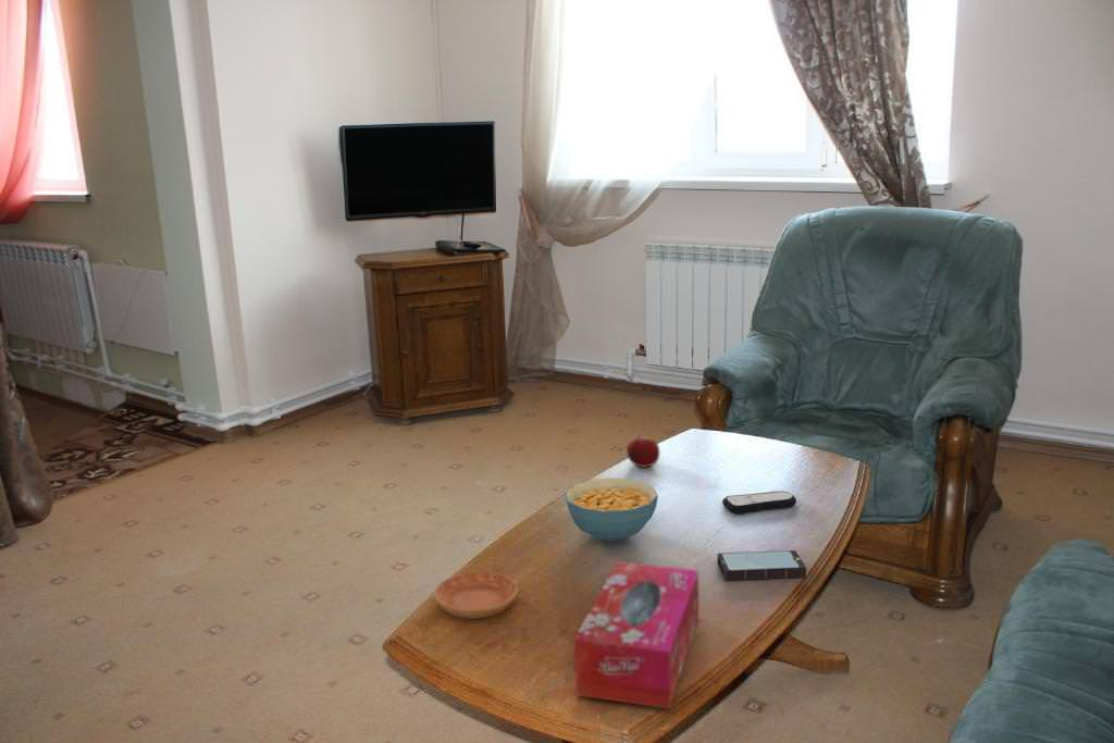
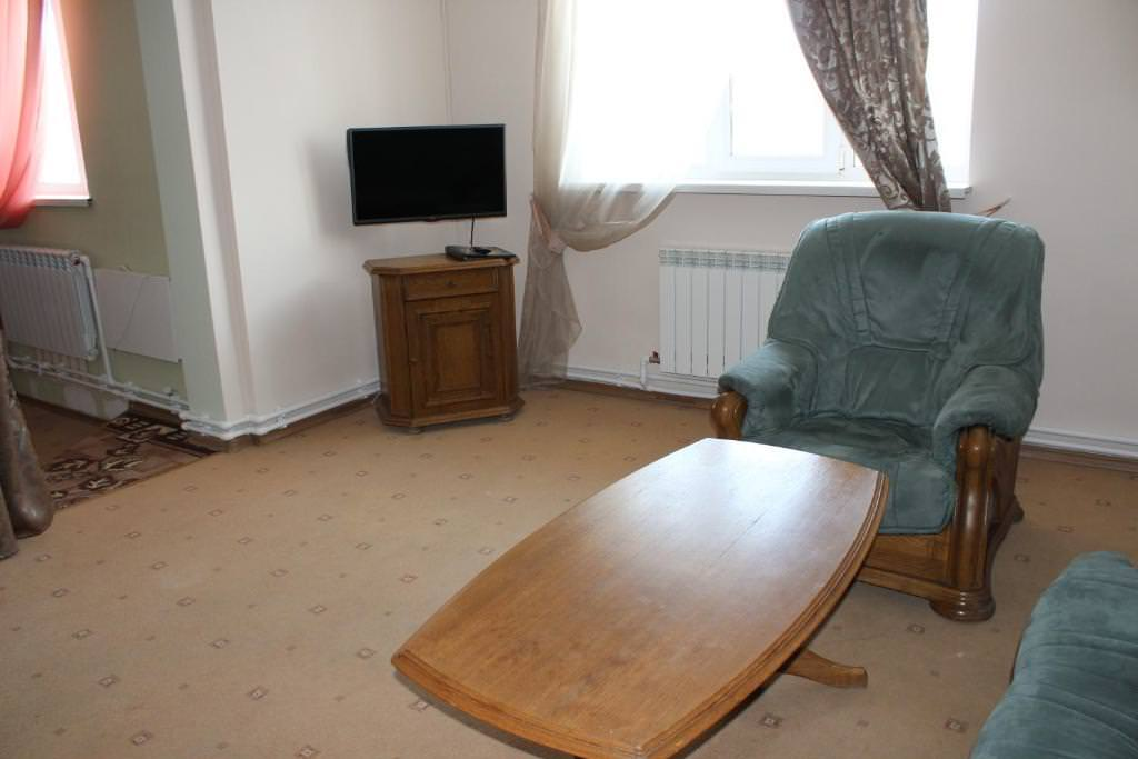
- tissue box [573,560,700,710]
- fruit [626,435,661,469]
- cereal bowl [565,476,659,543]
- remote control [721,491,797,515]
- smartphone [717,549,807,581]
- saucer [433,570,519,620]
